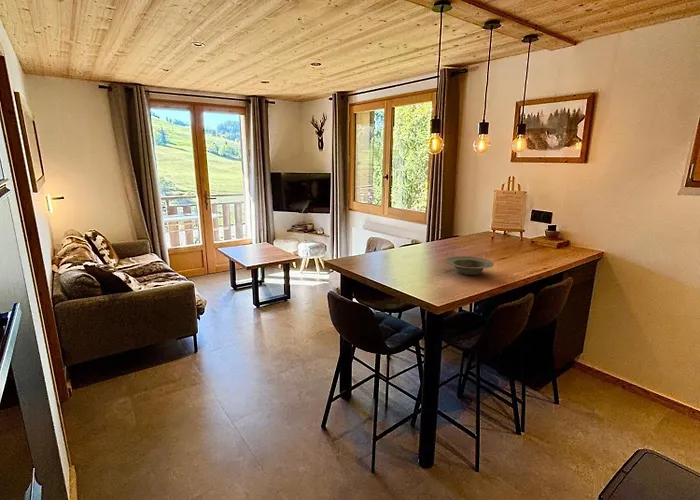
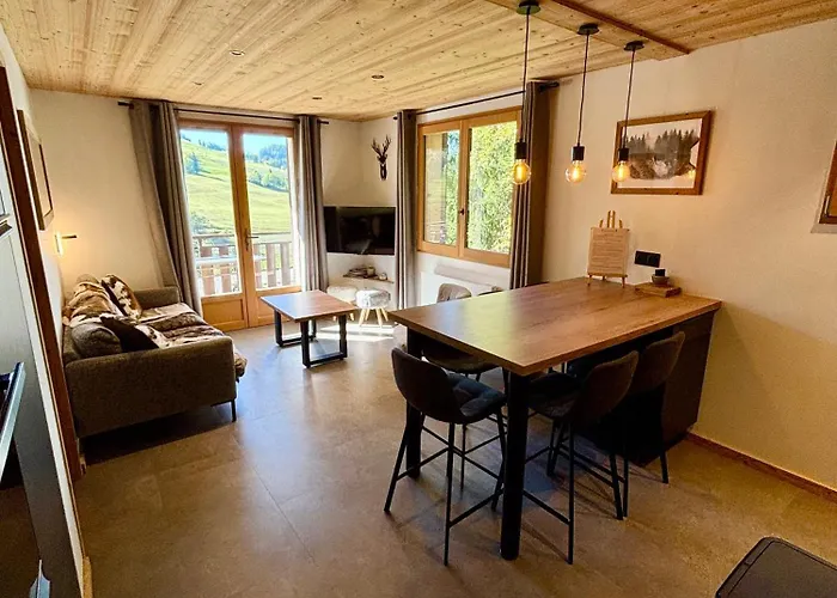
- bowl [444,255,495,276]
